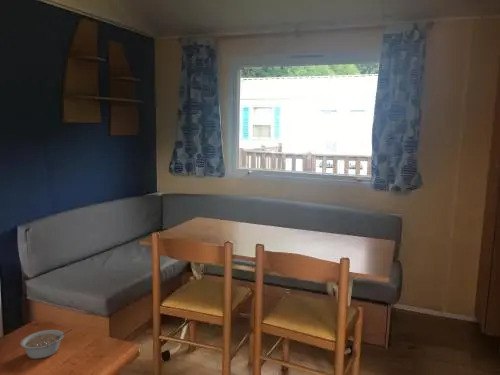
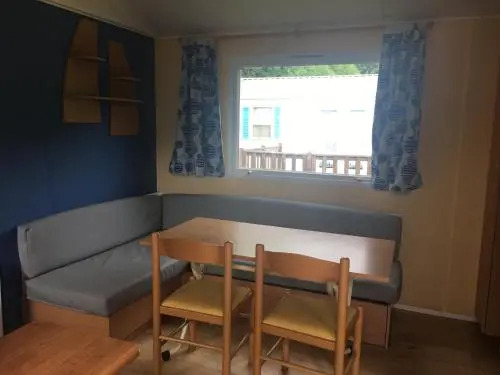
- legume [20,328,73,360]
